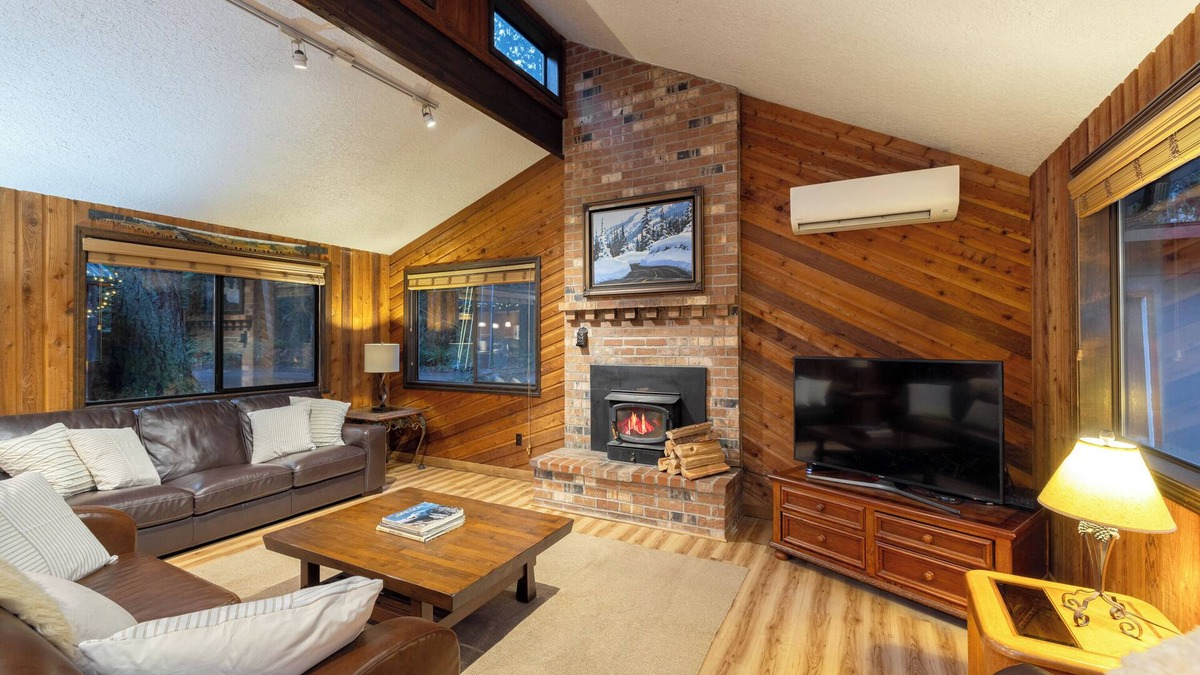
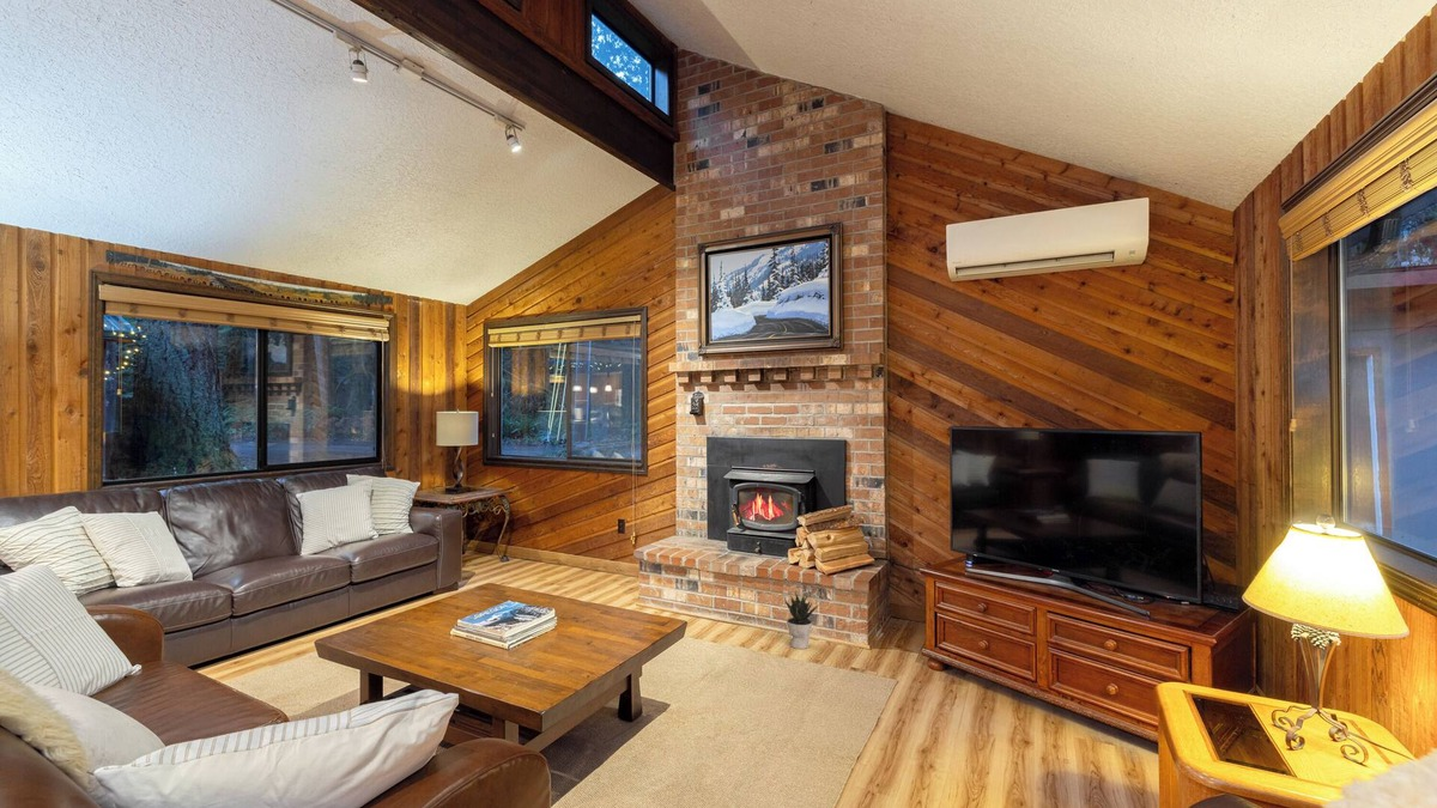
+ potted plant [783,590,821,650]
